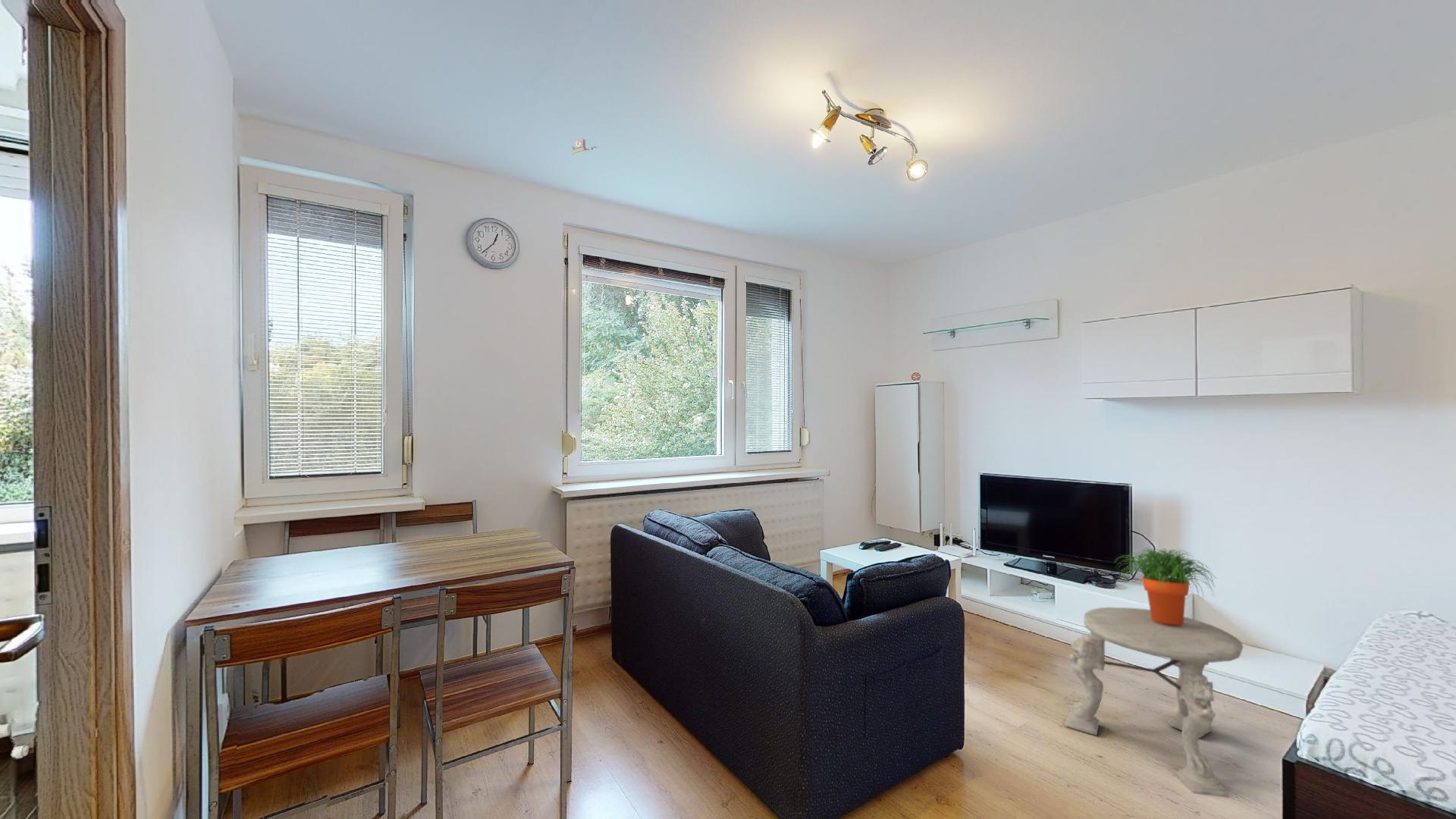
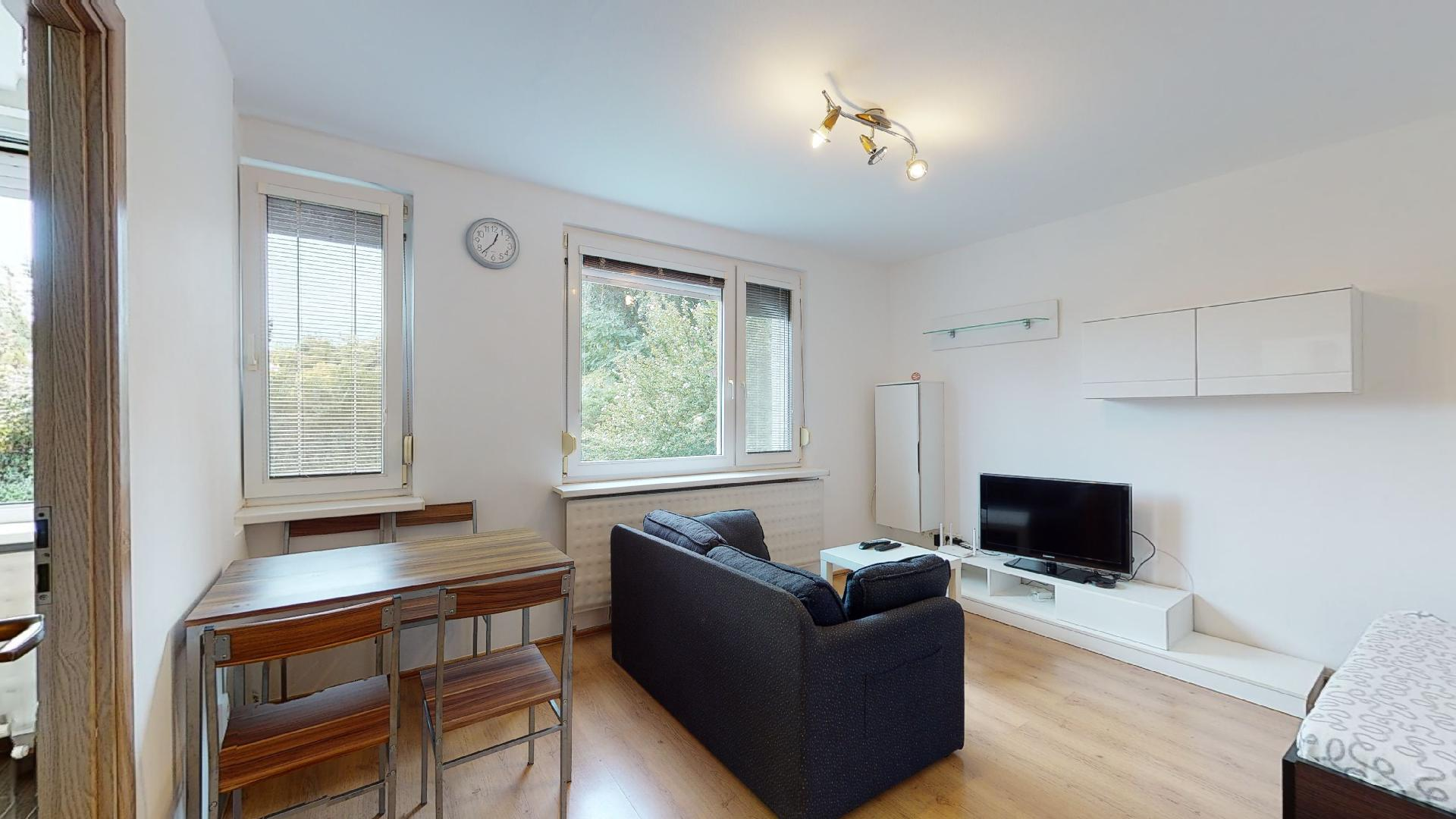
- potted plant [1115,547,1218,625]
- tape dispenser [571,138,598,156]
- side table [1065,607,1244,799]
